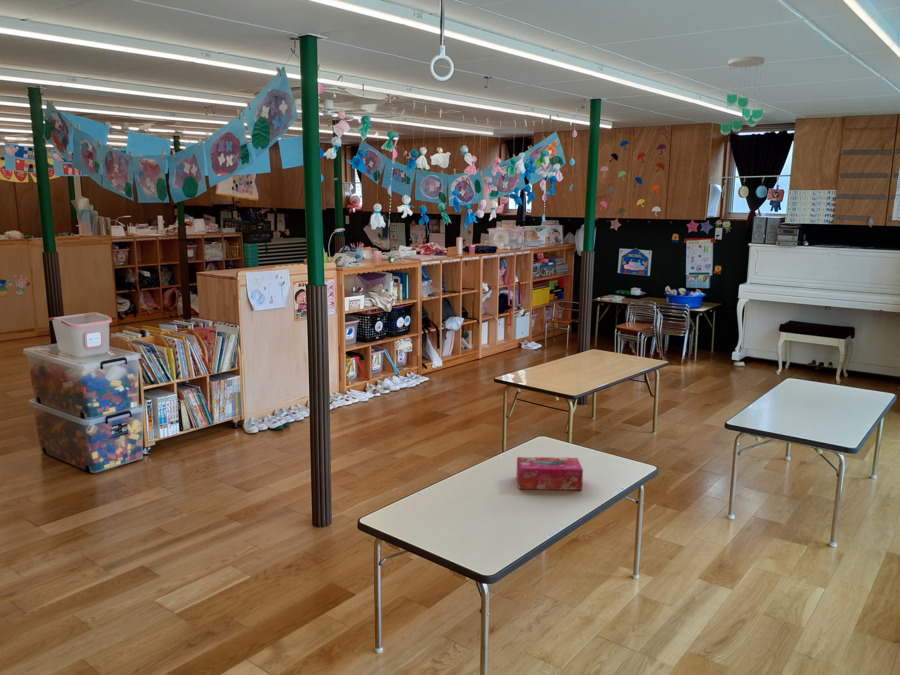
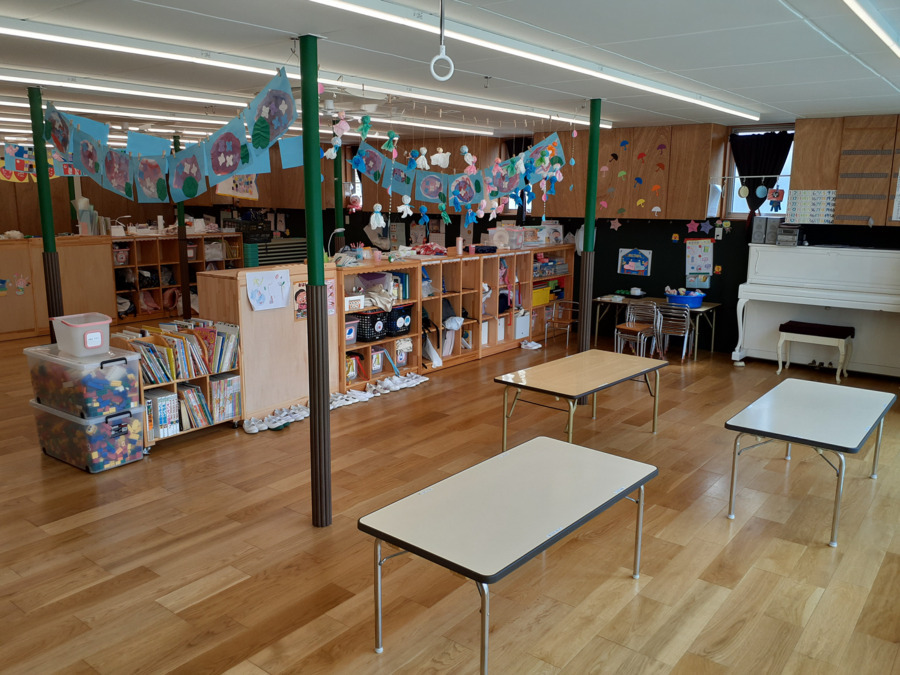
- ceiling mobile [720,55,765,136]
- tissue box [515,456,584,491]
